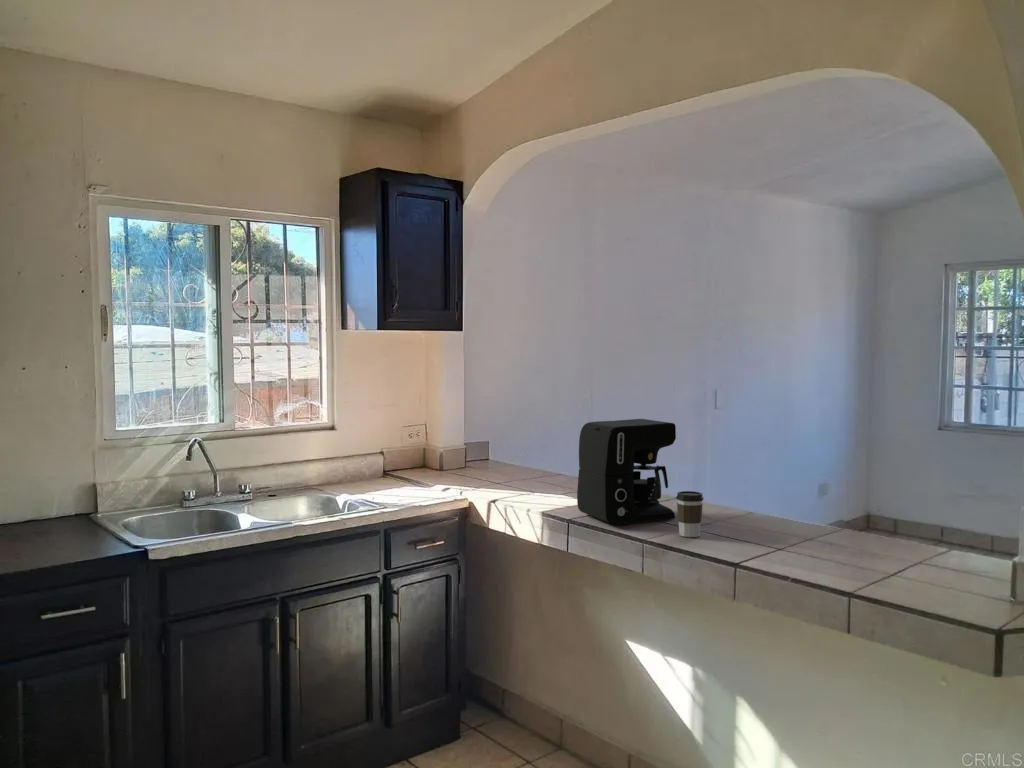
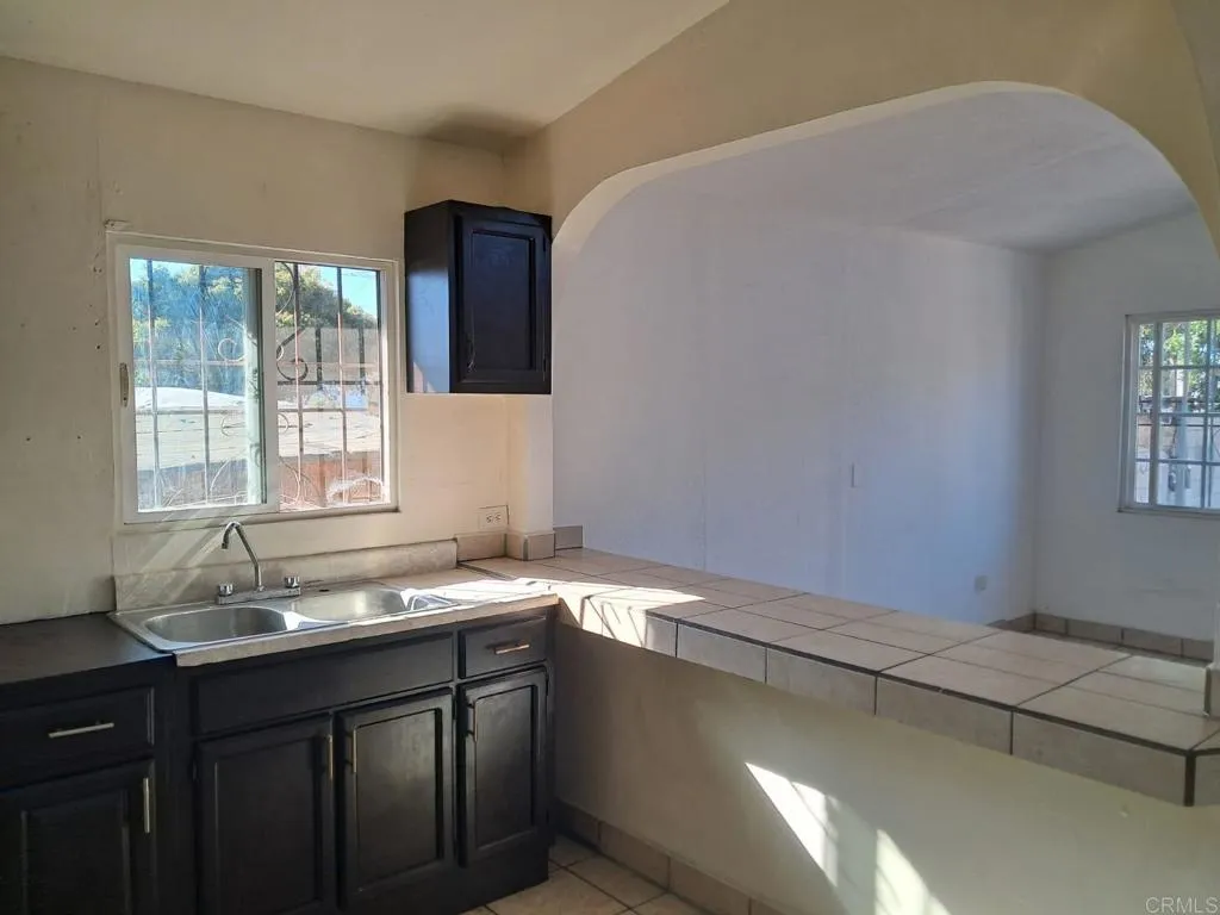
- coffee maker [576,418,677,525]
- coffee cup [675,490,704,538]
